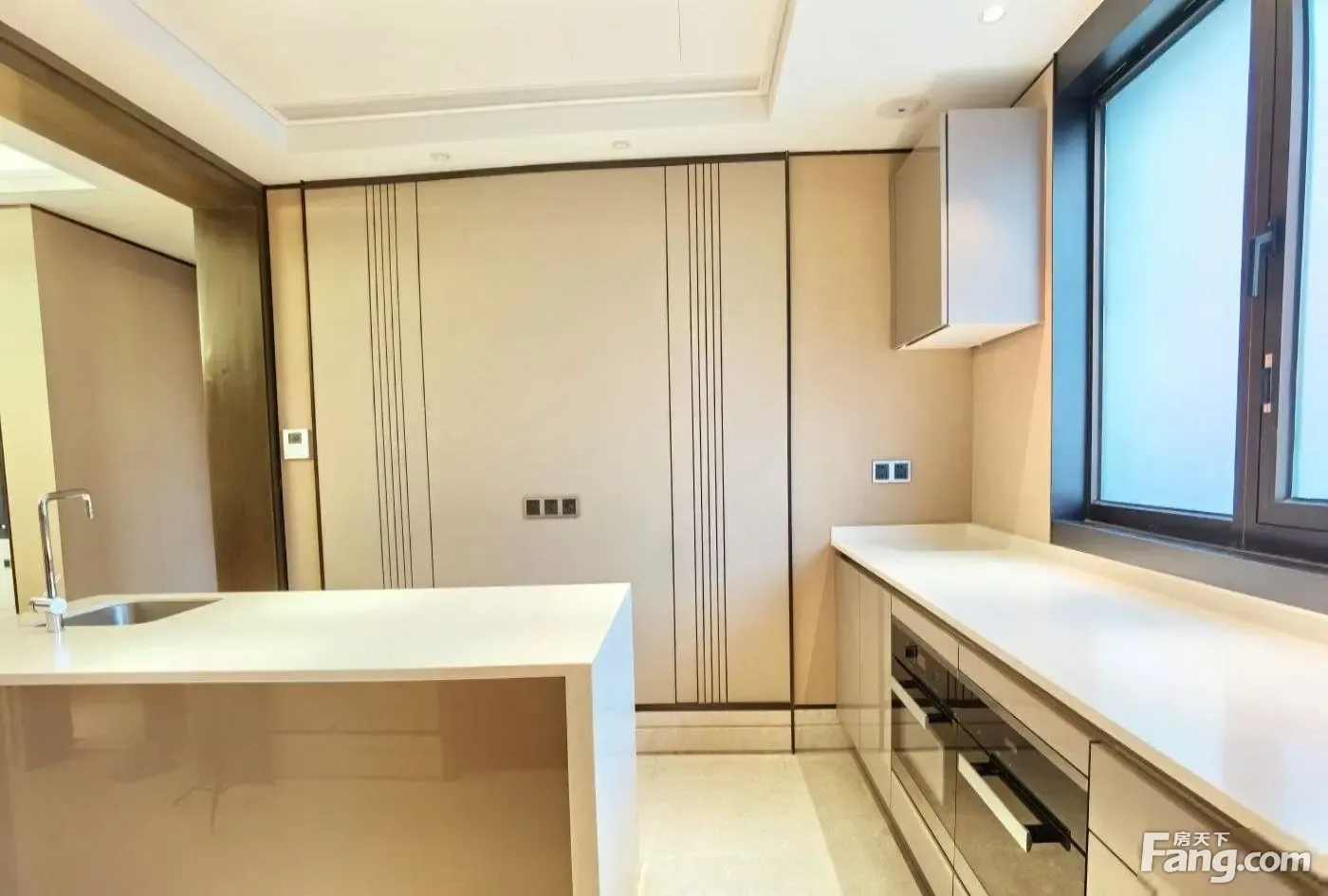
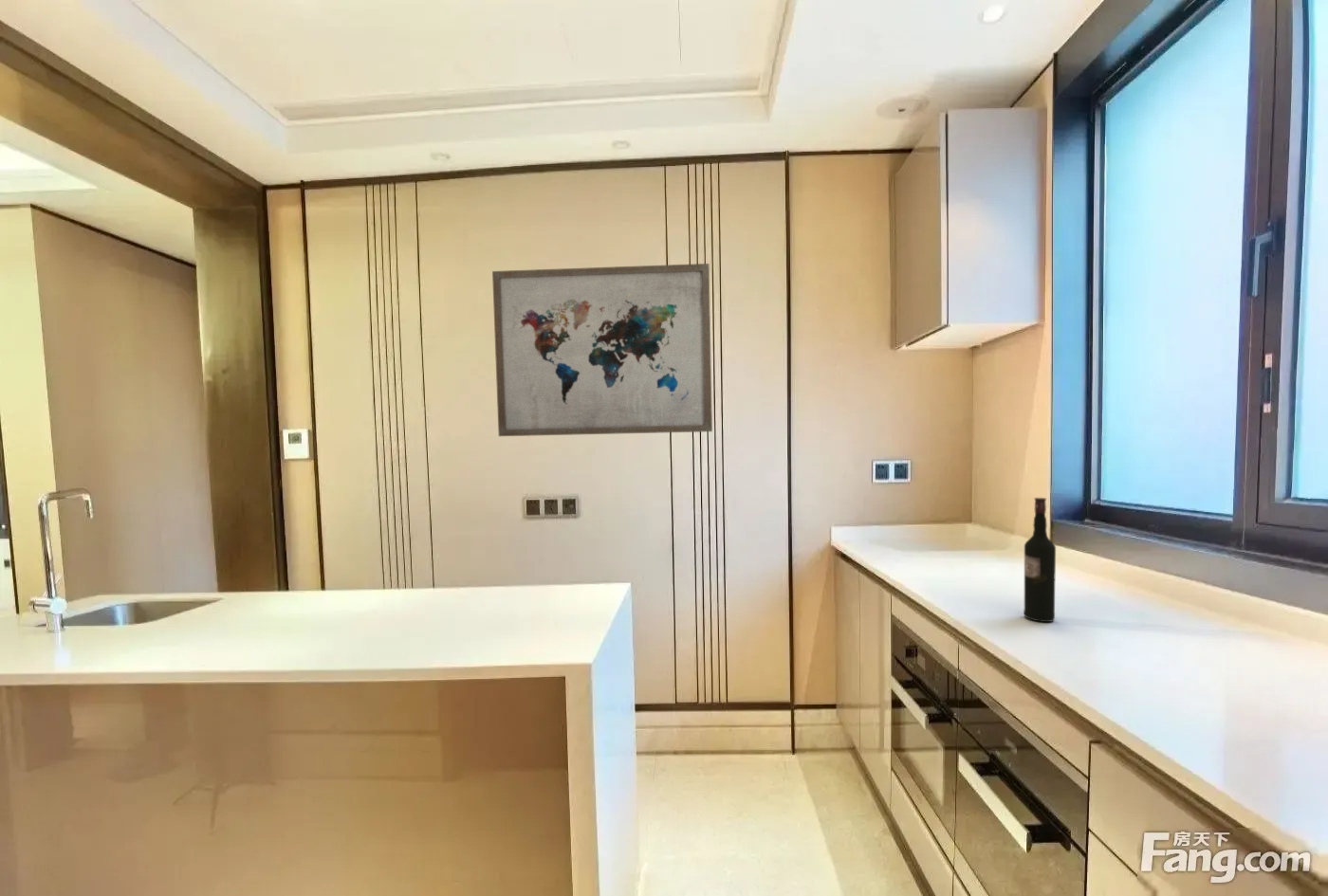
+ wall art [491,263,713,437]
+ wine bottle [1023,497,1057,623]
